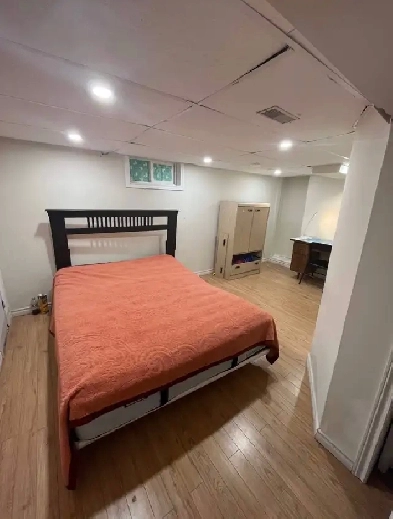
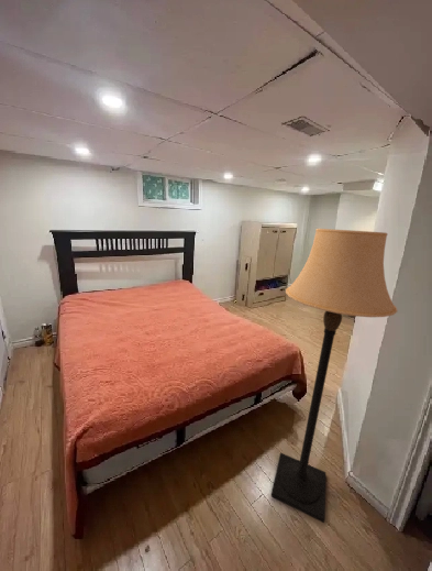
+ lamp [270,228,398,524]
